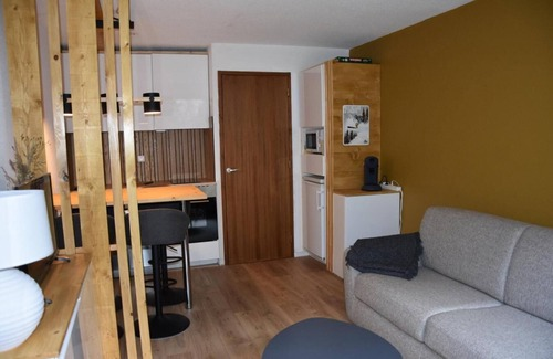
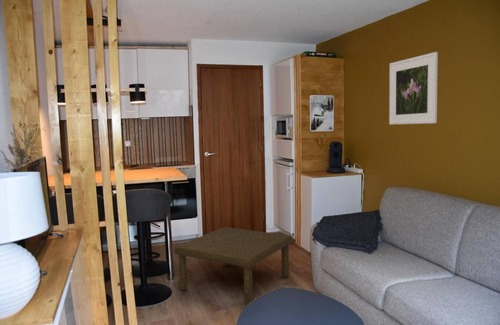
+ coffee table [173,226,293,307]
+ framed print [388,51,439,125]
